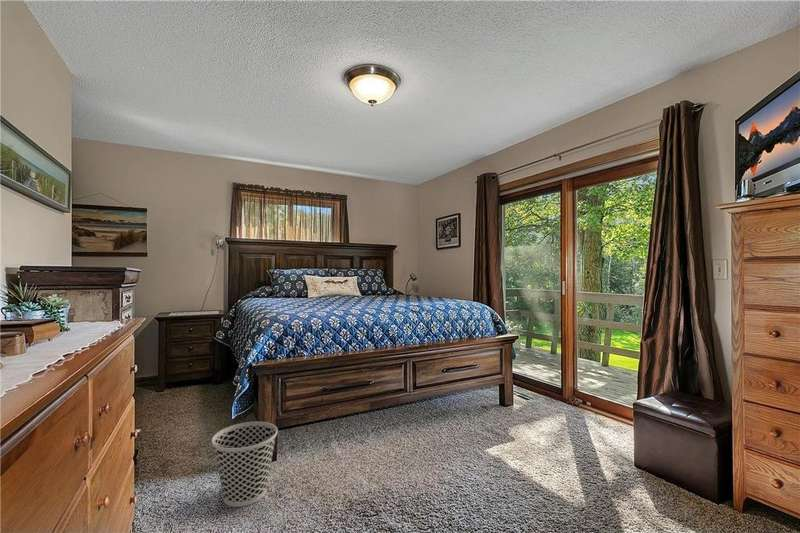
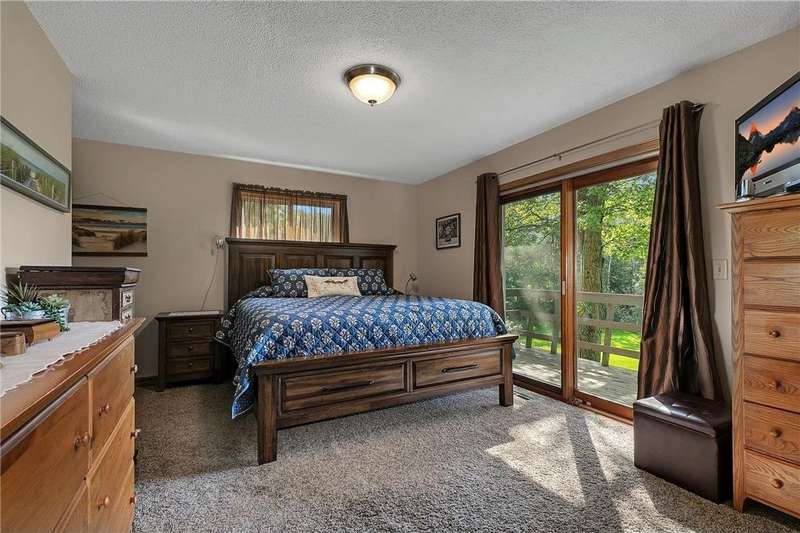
- wastebasket [211,421,279,508]
